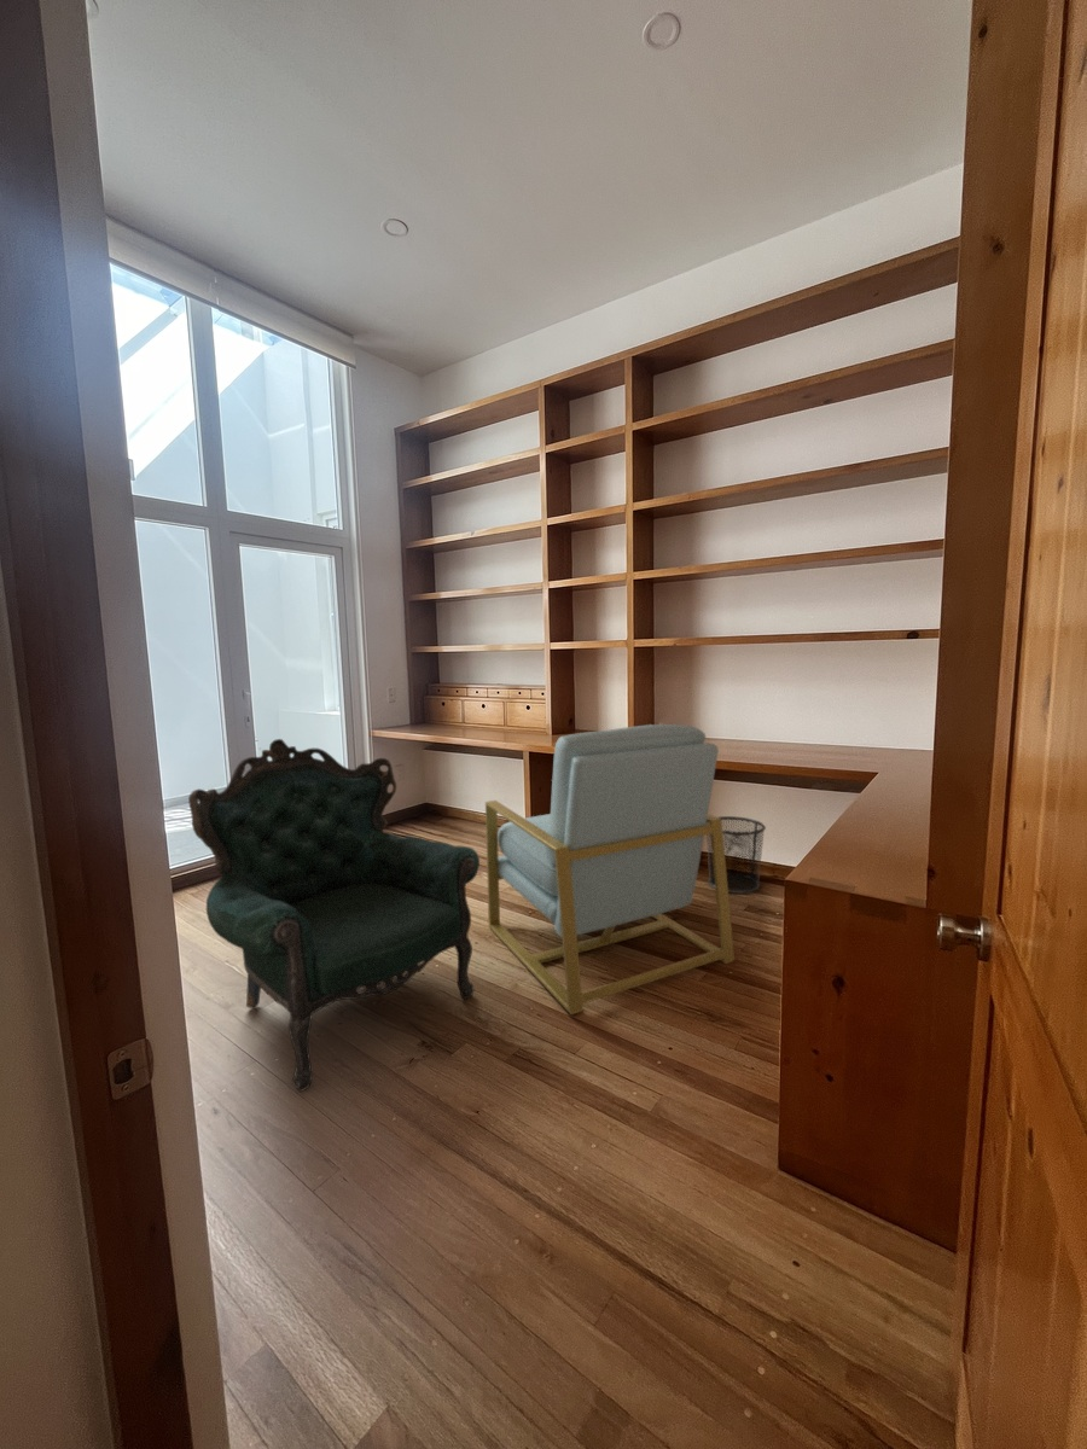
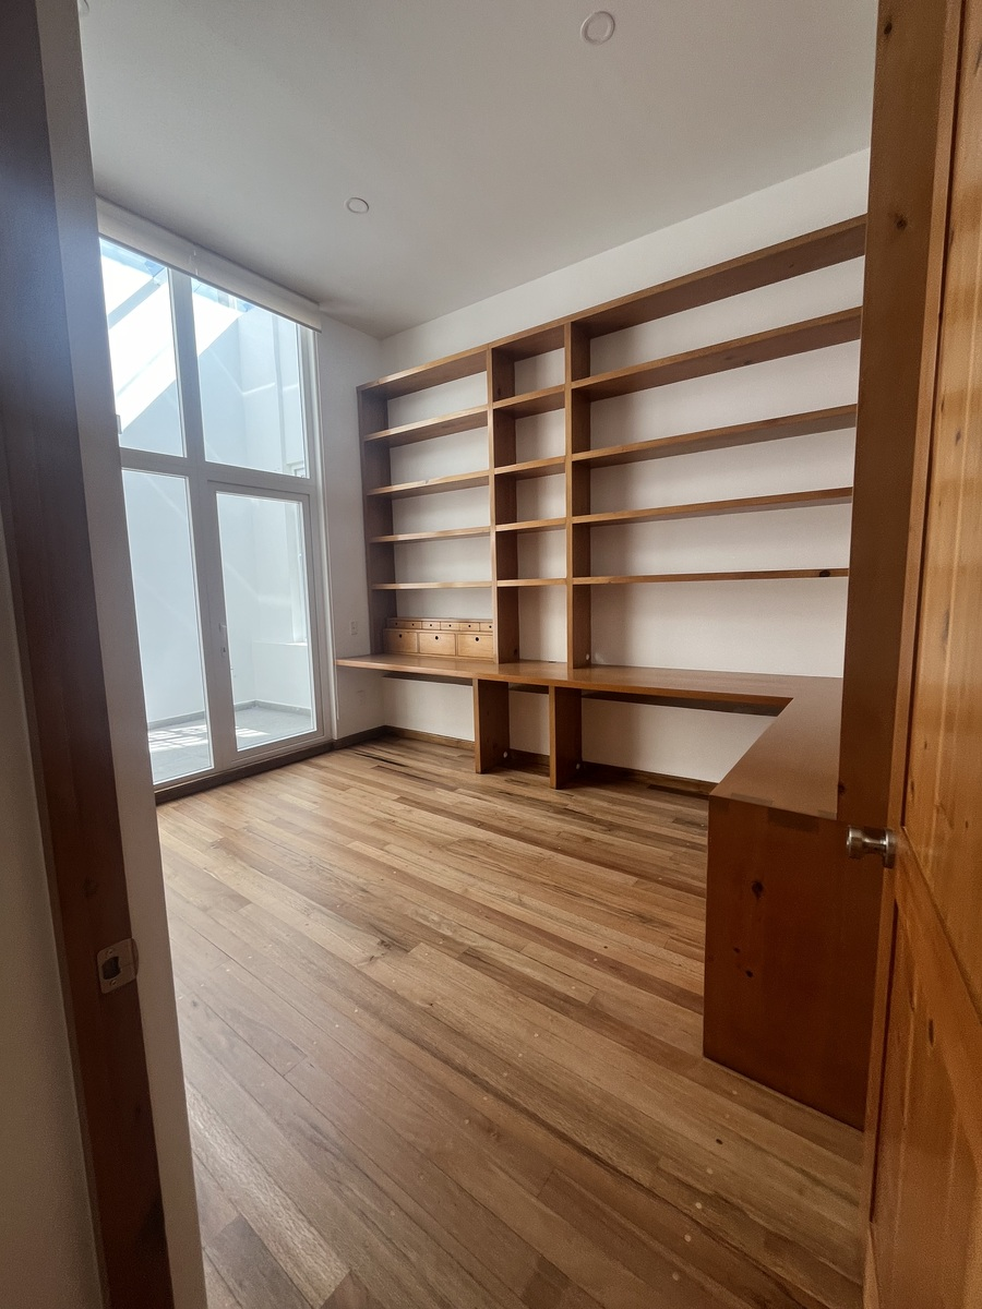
- waste bin [705,815,767,895]
- chair [484,723,736,1016]
- armchair [187,738,481,1093]
